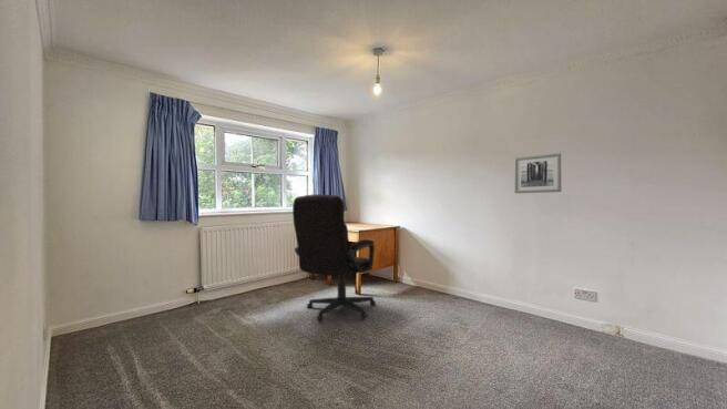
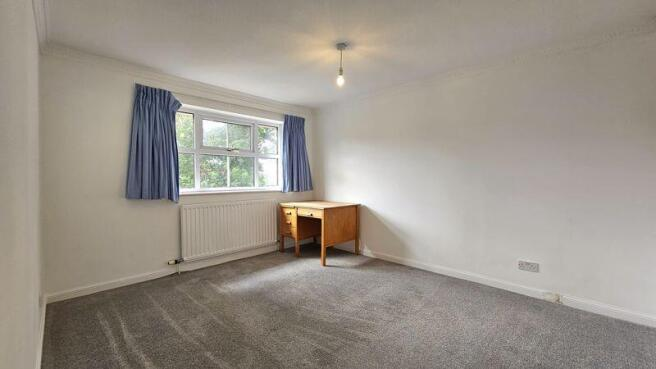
- wall art [513,152,562,194]
- chair [291,193,377,323]
